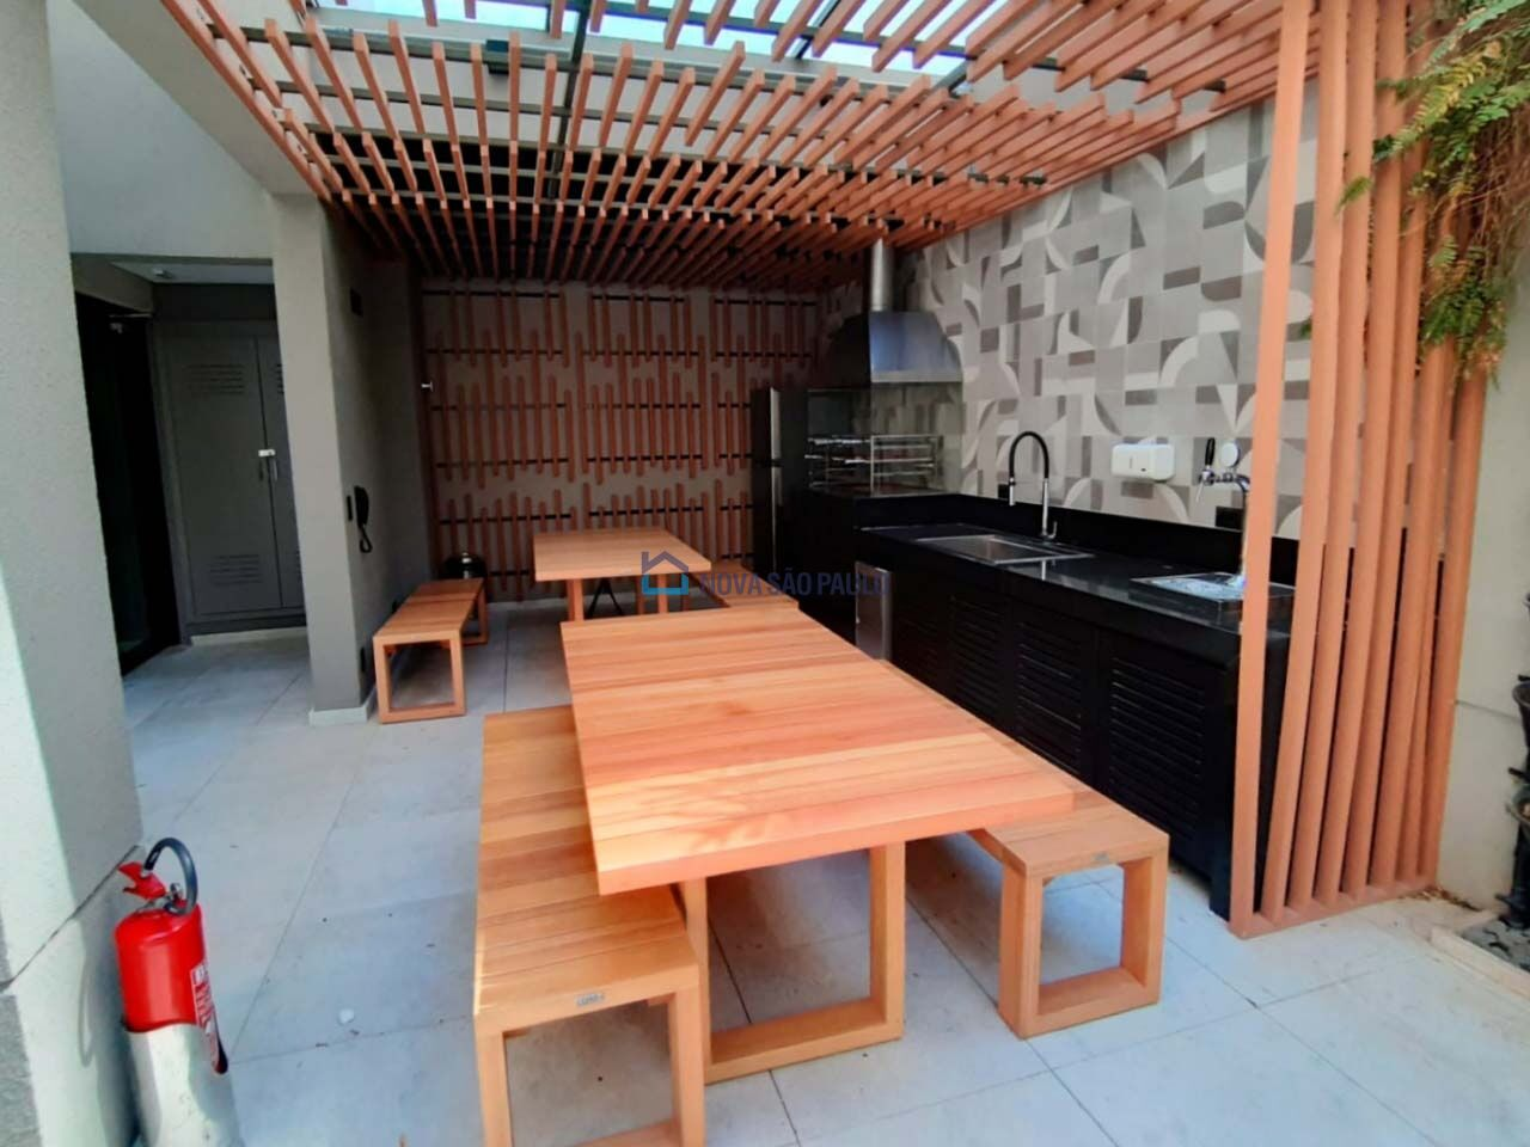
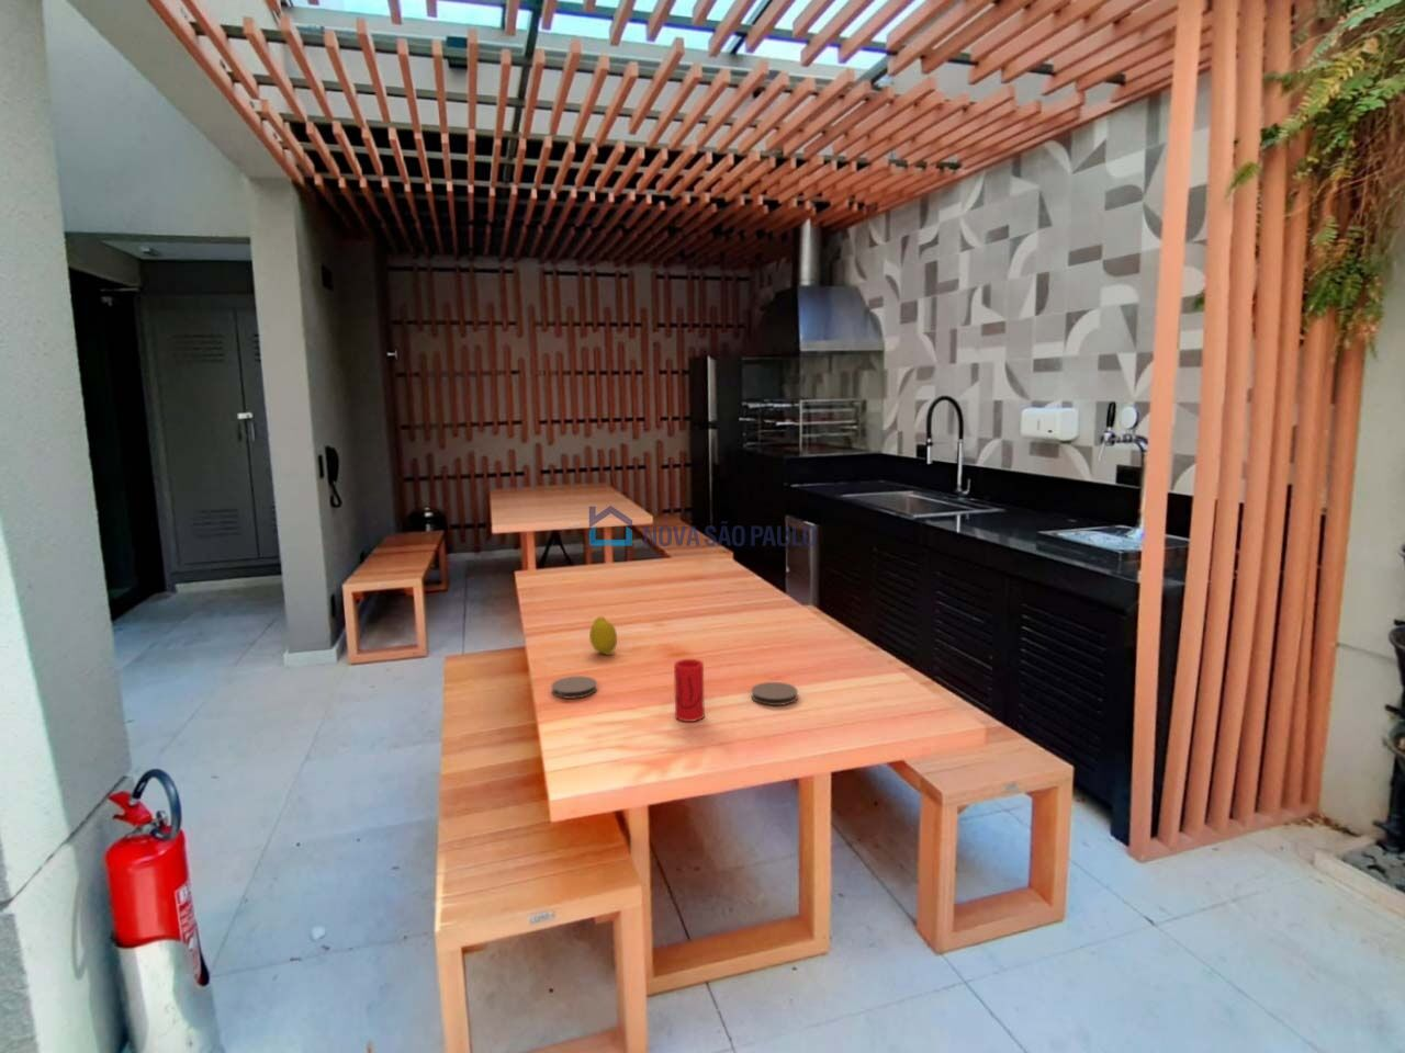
+ coaster [550,675,599,700]
+ cup [673,658,706,723]
+ fruit [589,615,618,656]
+ coaster [751,681,799,707]
